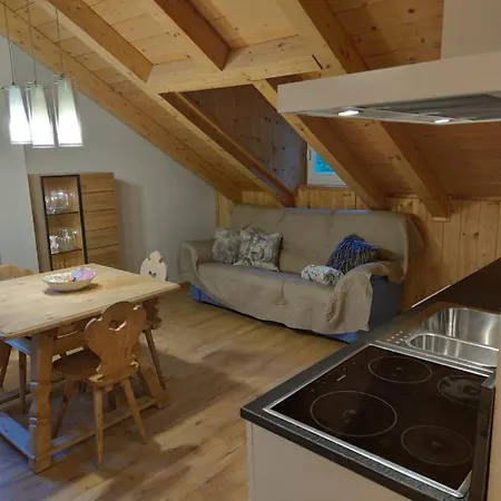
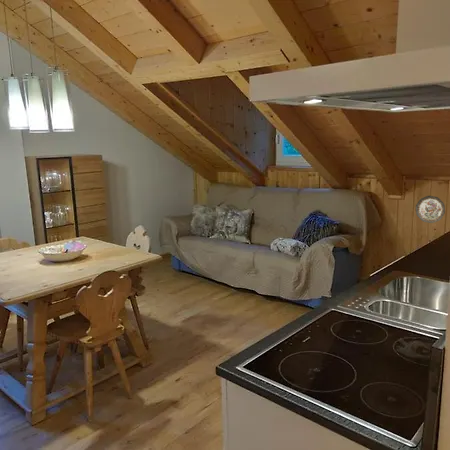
+ decorative plate [415,195,446,224]
